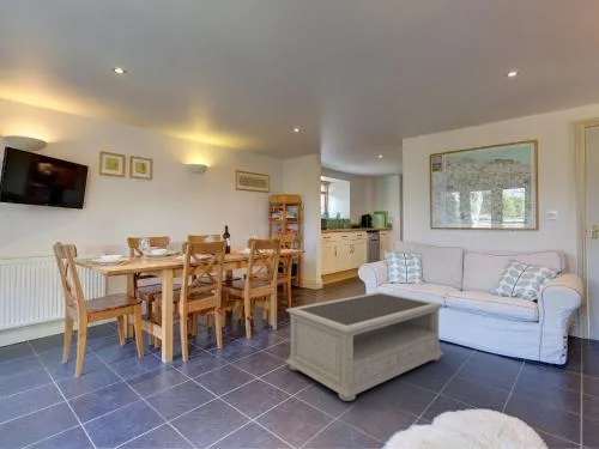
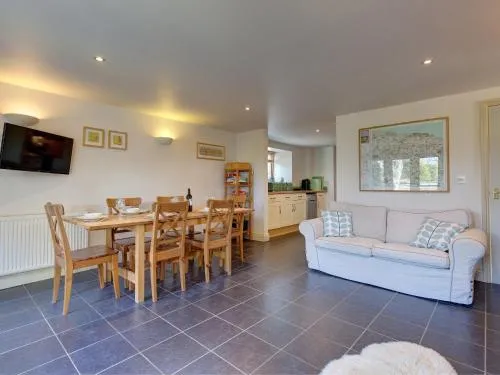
- coffee table [284,291,446,402]
